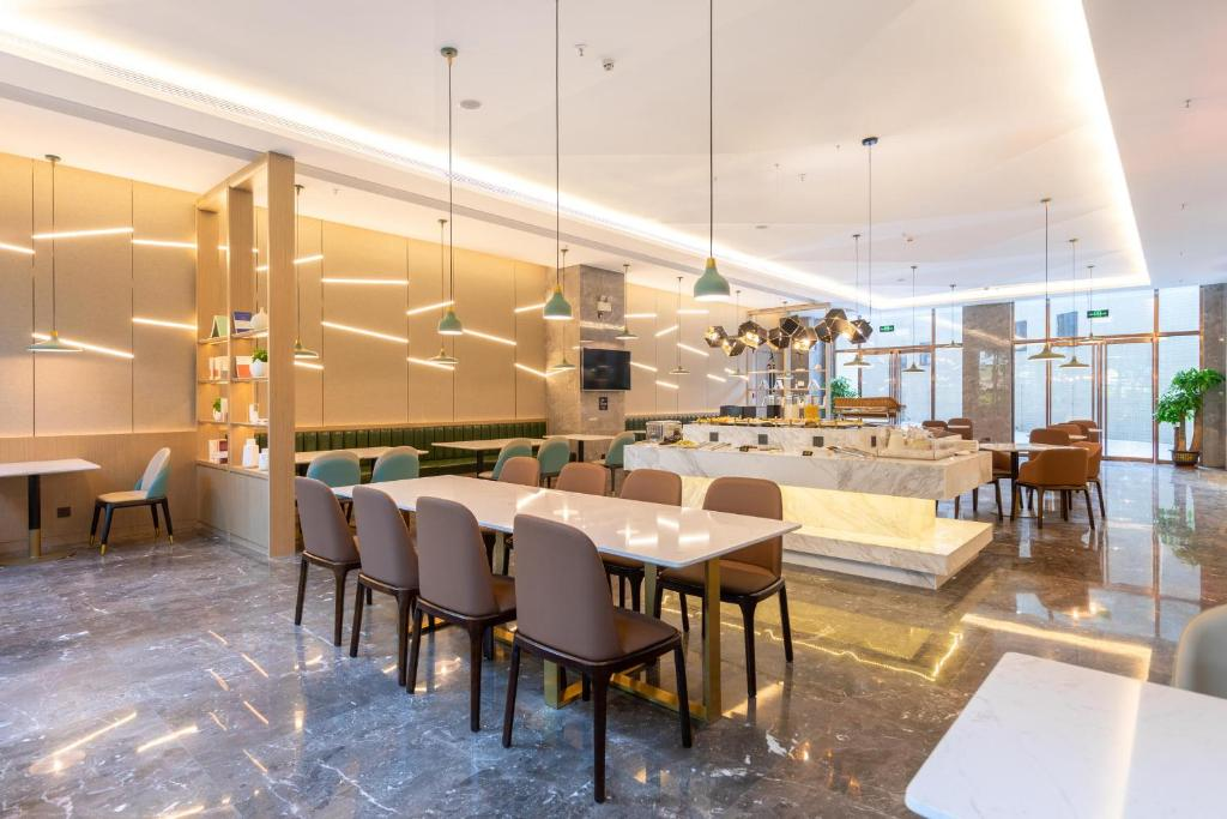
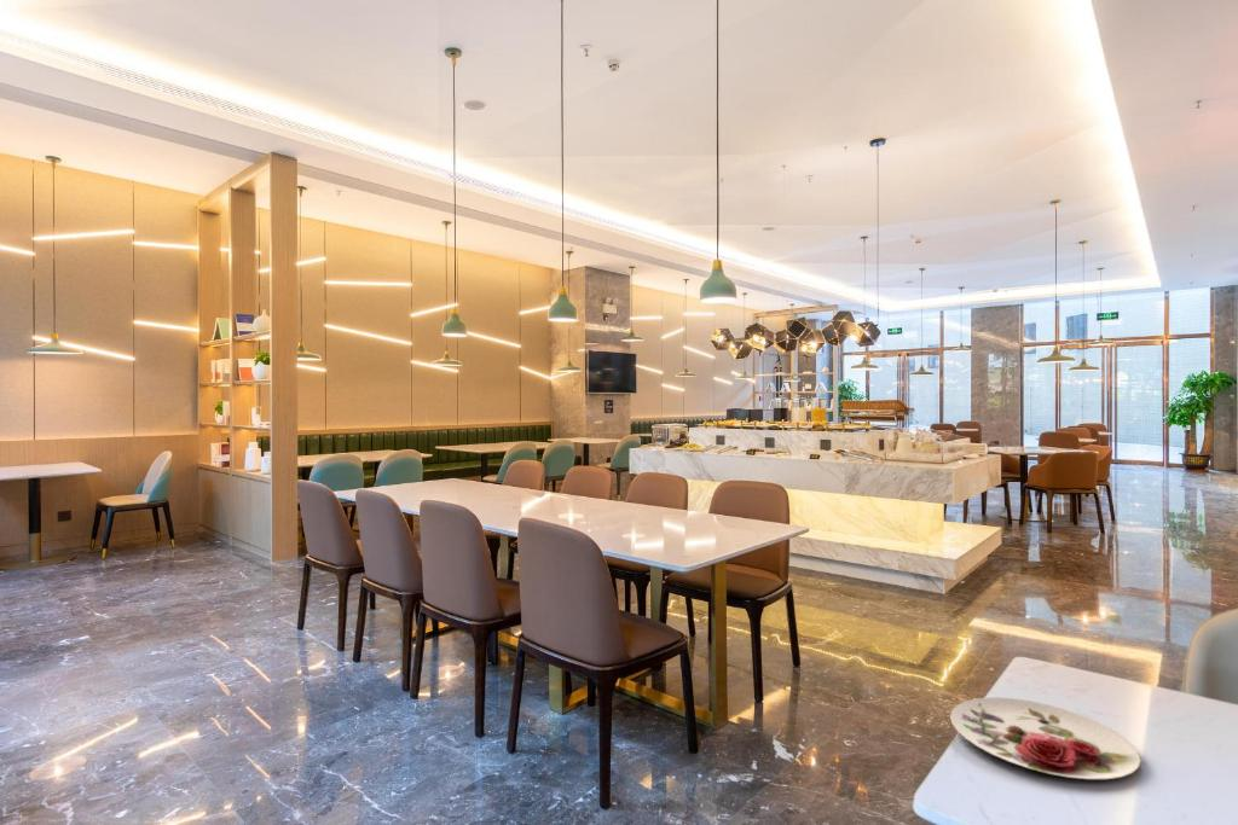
+ plate [949,697,1142,780]
